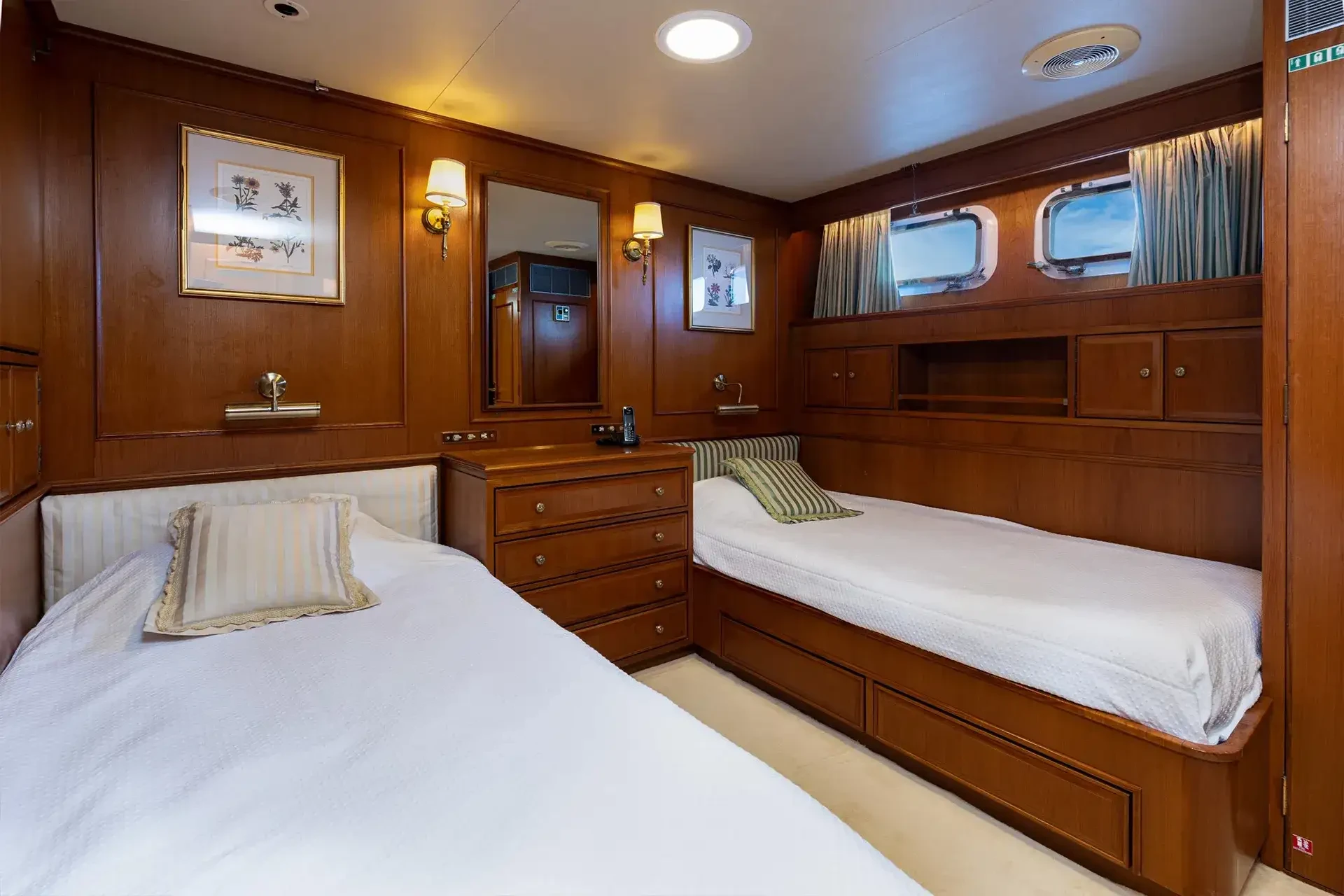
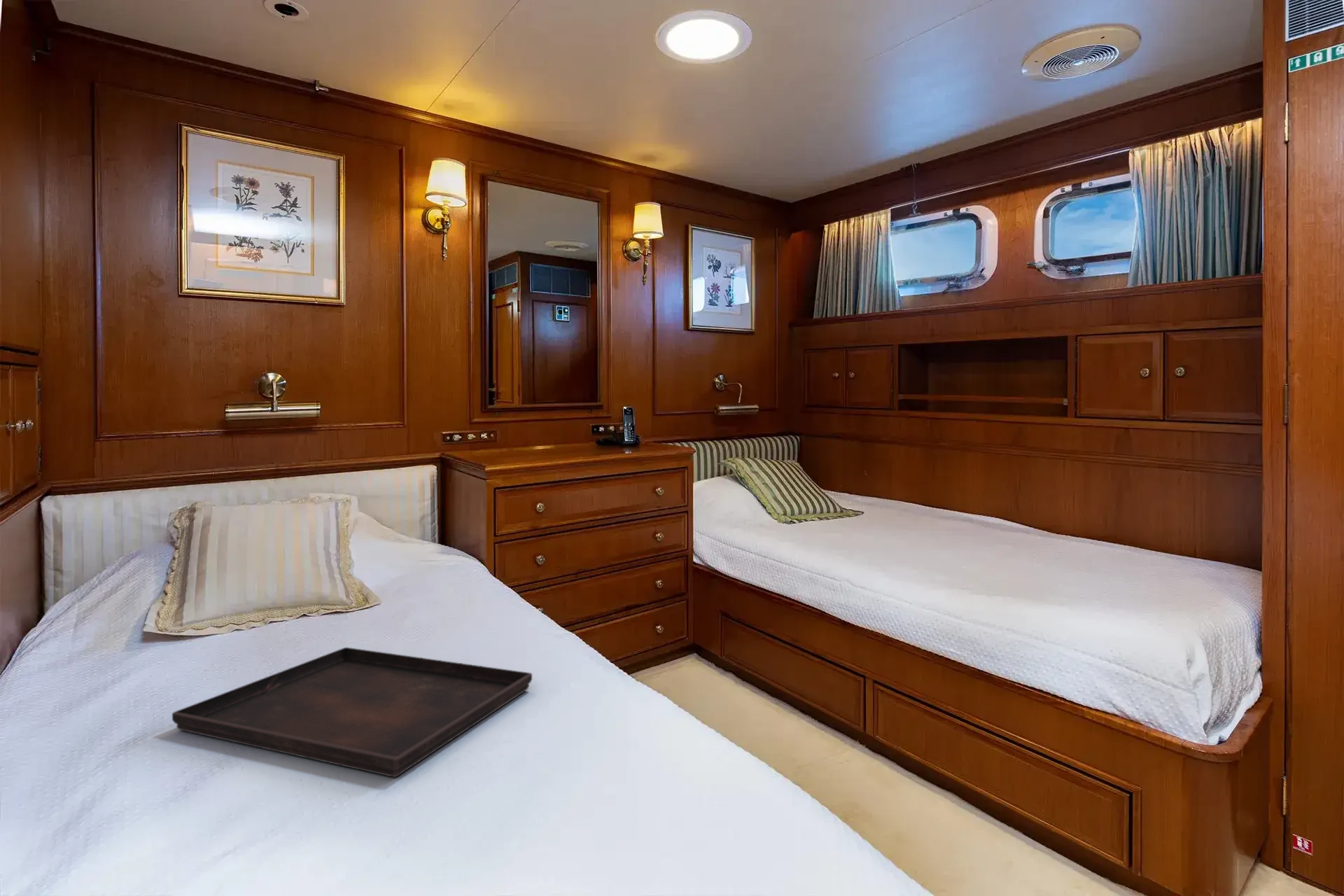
+ serving tray [172,647,533,778]
